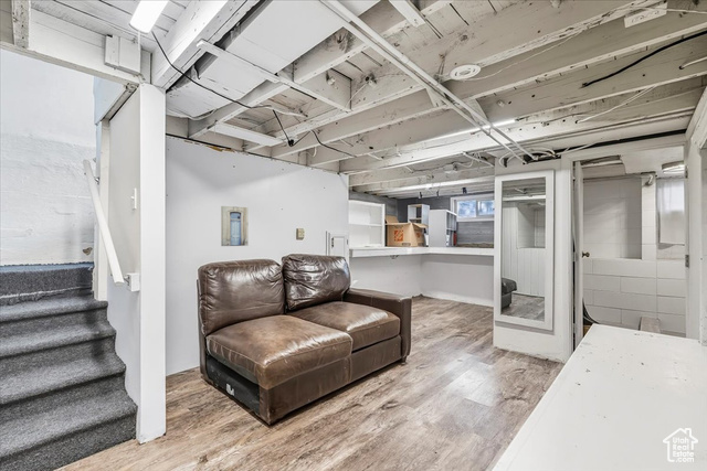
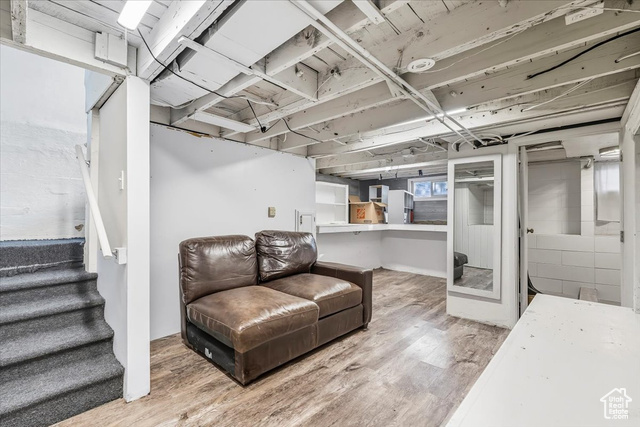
- wall art [220,205,250,247]
